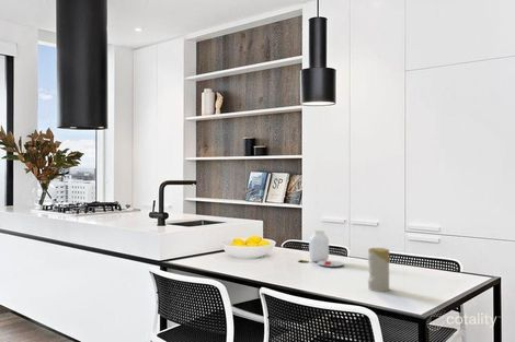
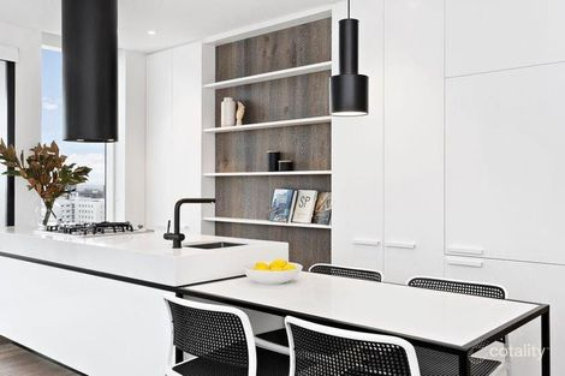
- candle [367,247,390,293]
- jar [297,228,345,268]
